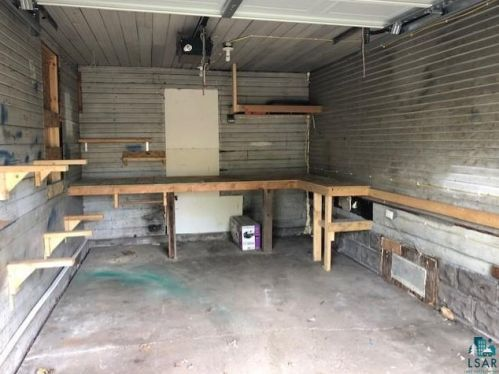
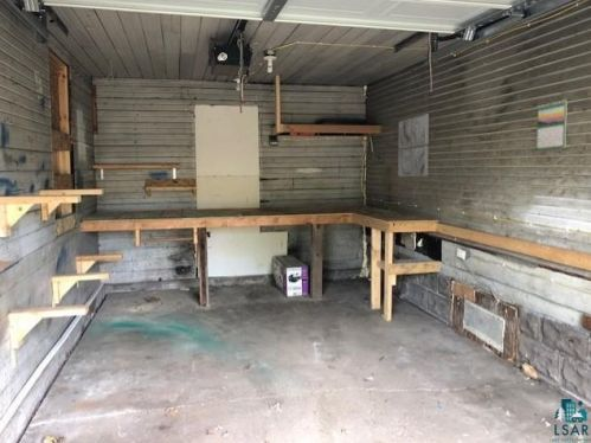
+ wall art [397,113,430,178]
+ calendar [535,99,568,152]
